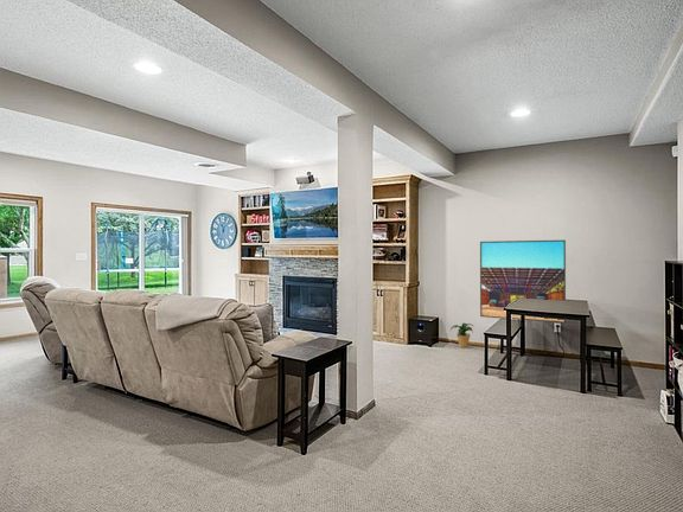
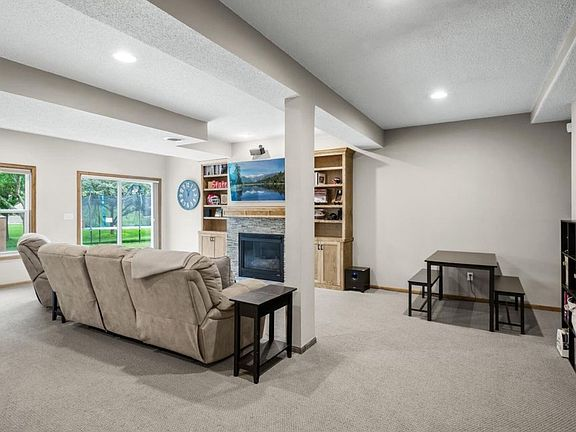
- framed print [479,239,567,325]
- potted plant [449,322,474,348]
